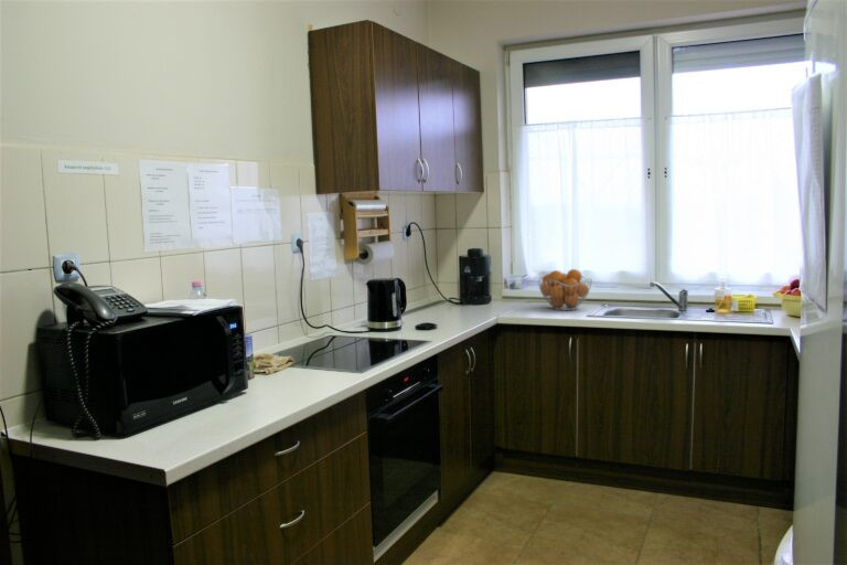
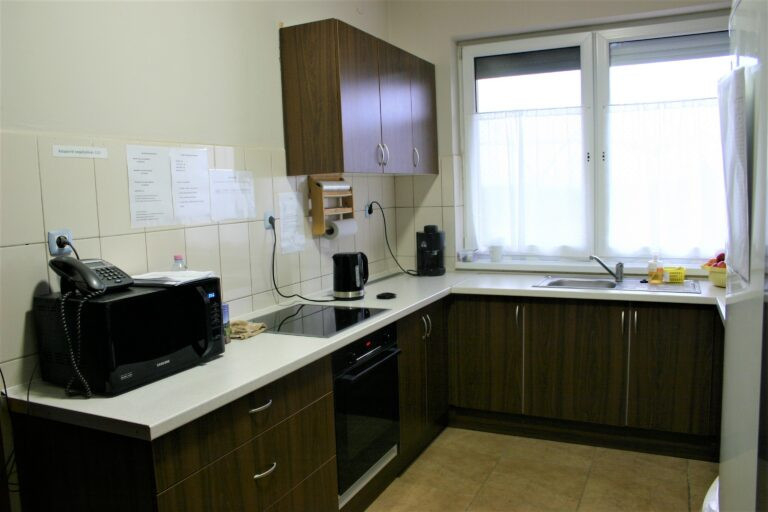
- fruit basket [537,268,593,311]
